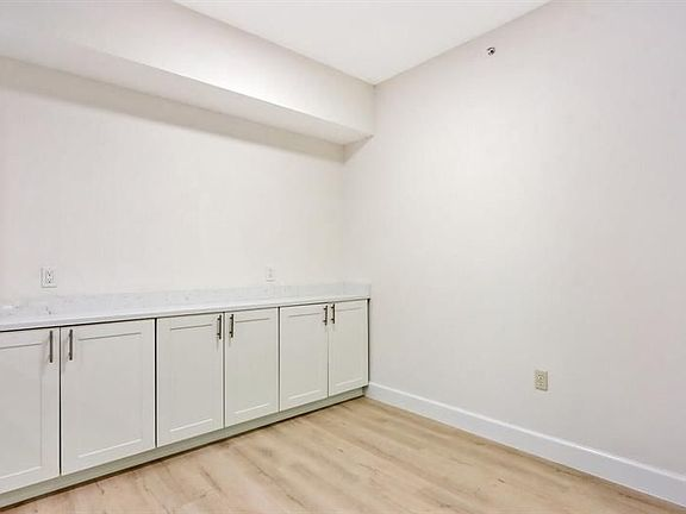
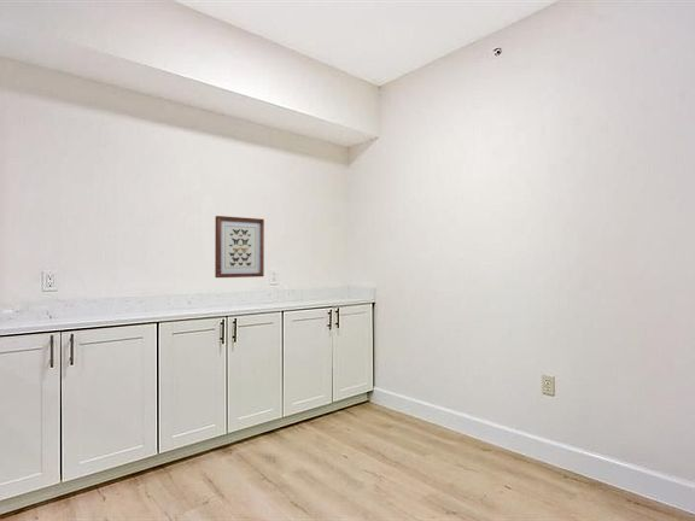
+ wall art [214,215,265,279]
